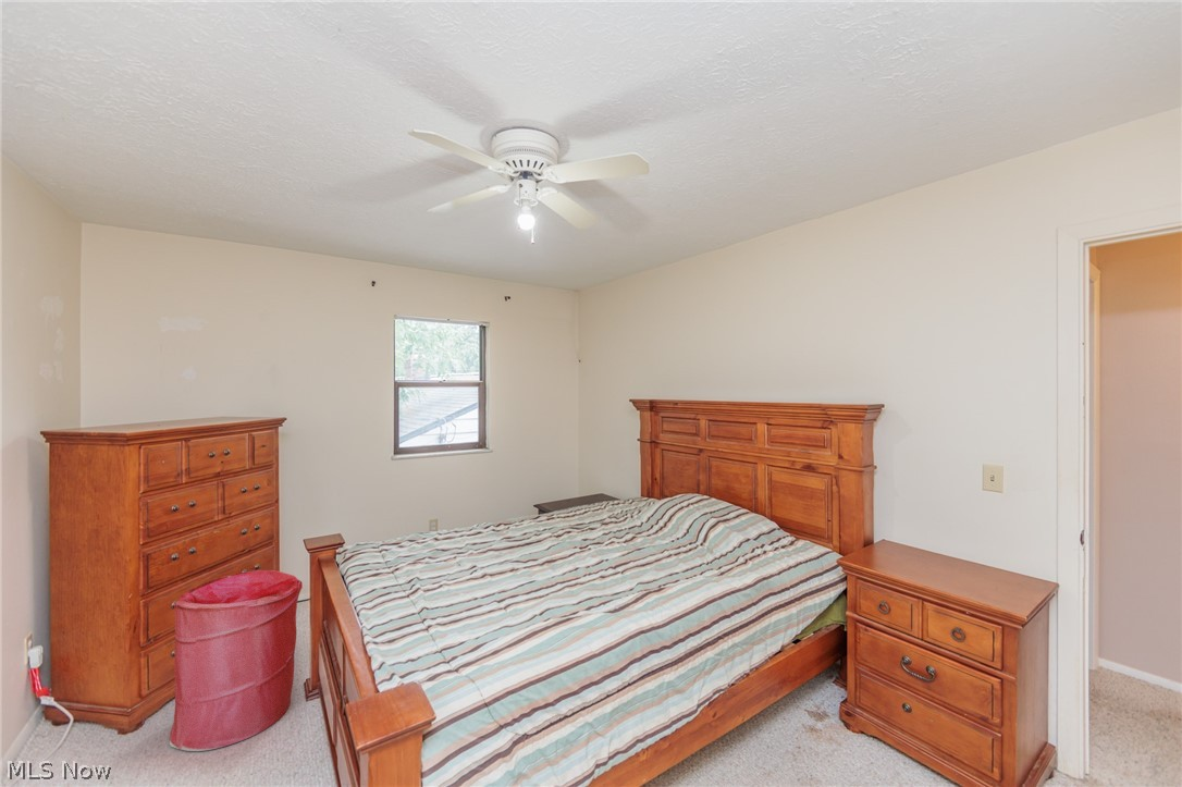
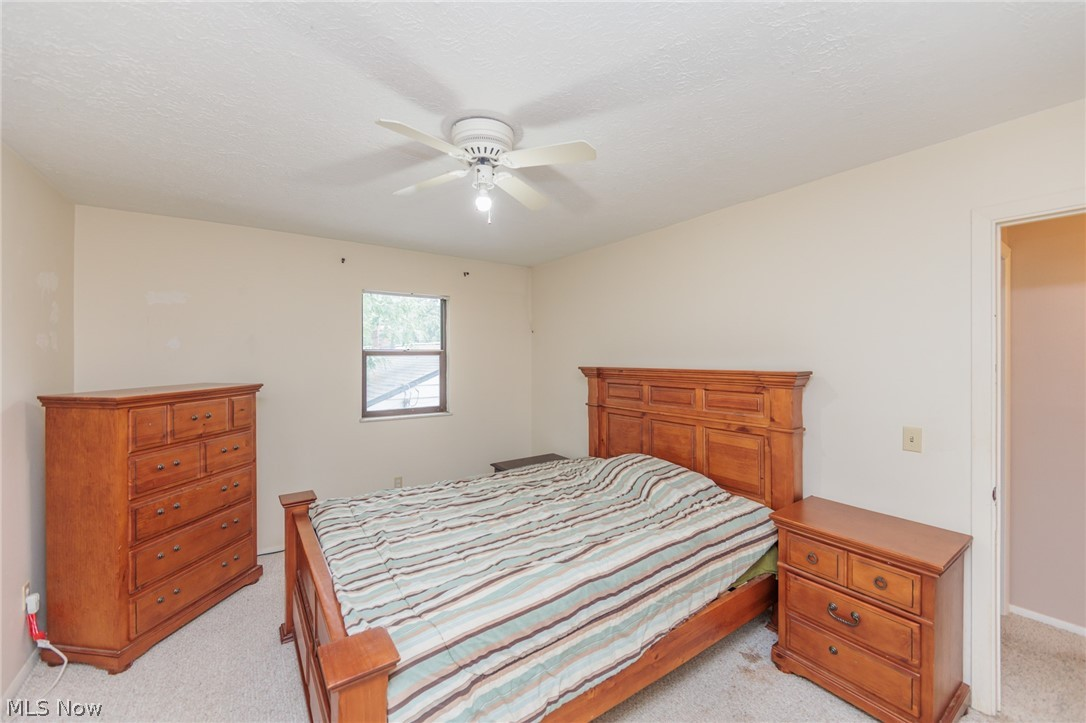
- laundry hamper [168,569,304,752]
